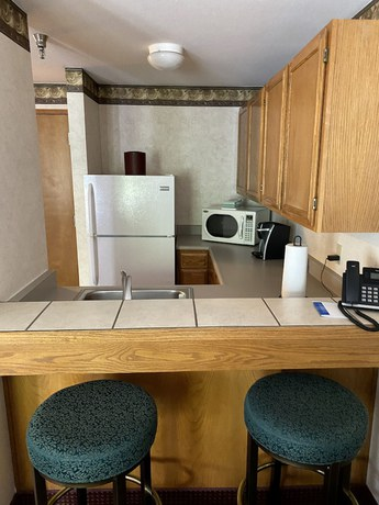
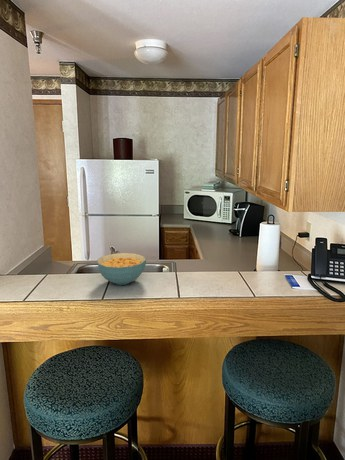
+ cereal bowl [96,252,147,286]
